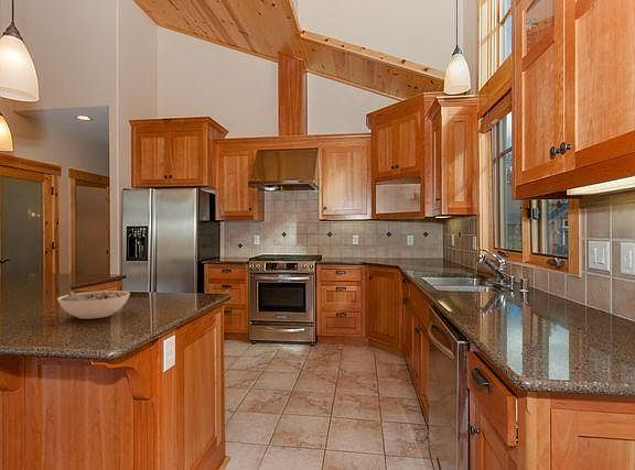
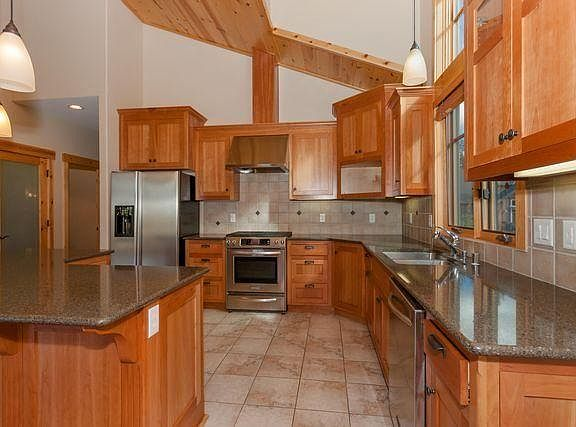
- bowl [56,289,131,320]
